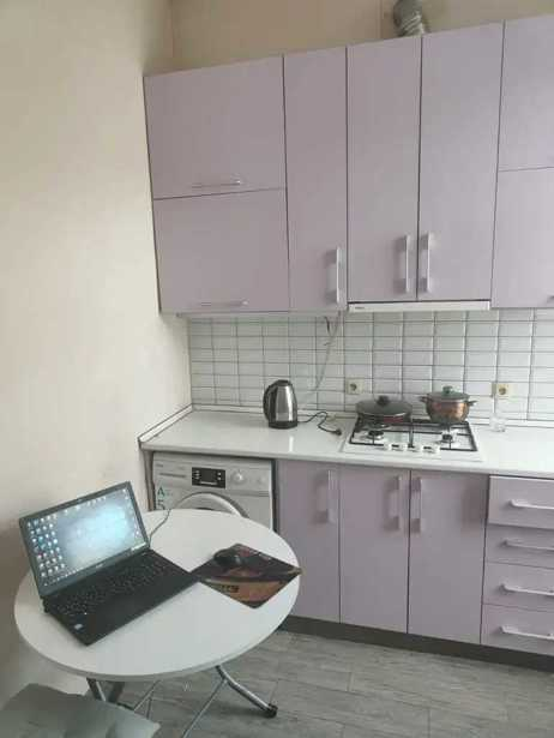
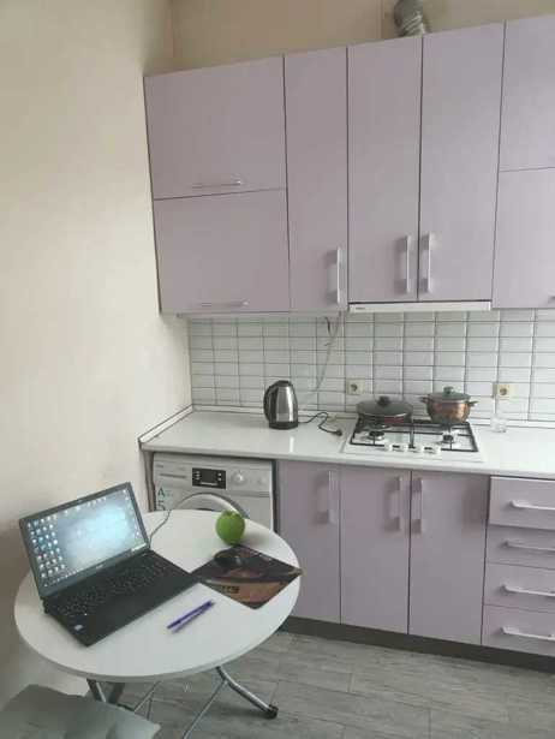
+ pen [166,600,214,631]
+ fruit [214,509,246,546]
